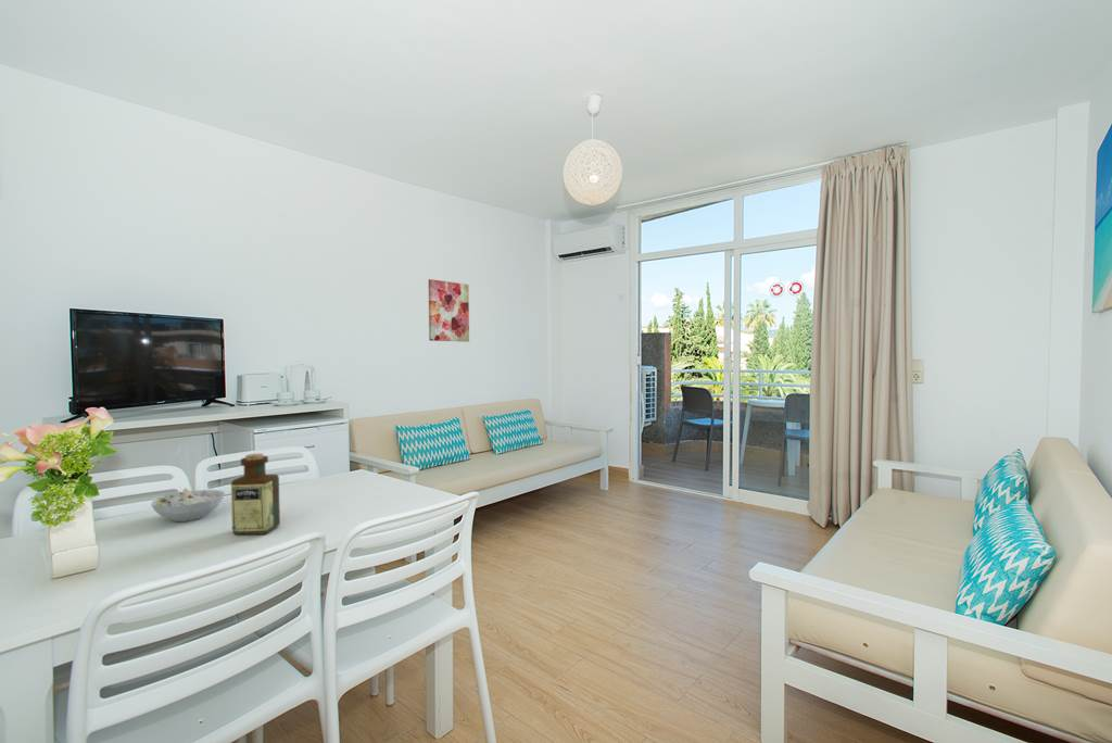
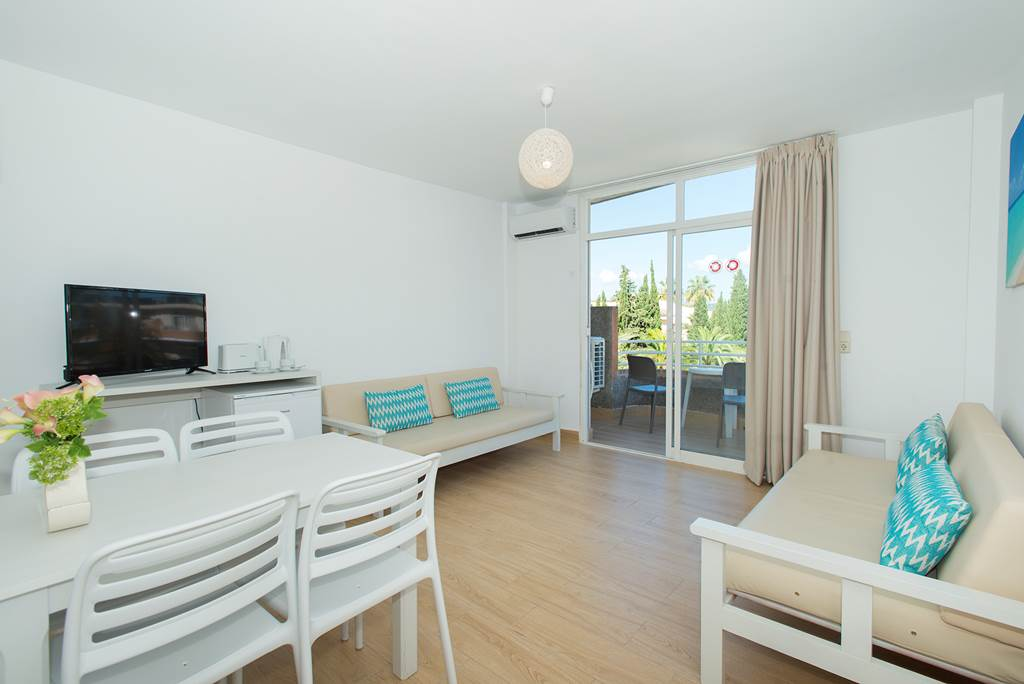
- wall art [428,278,470,343]
- bottle [230,452,281,536]
- bowl [150,487,226,522]
